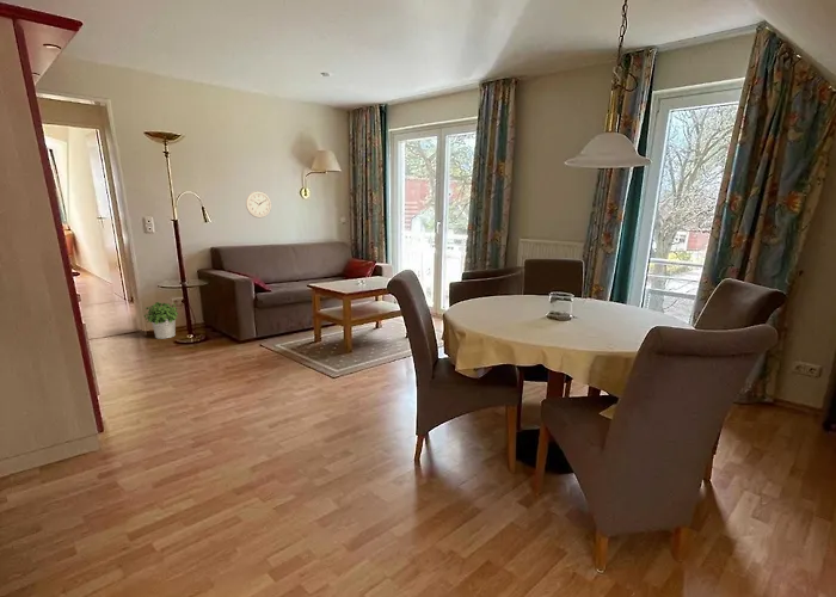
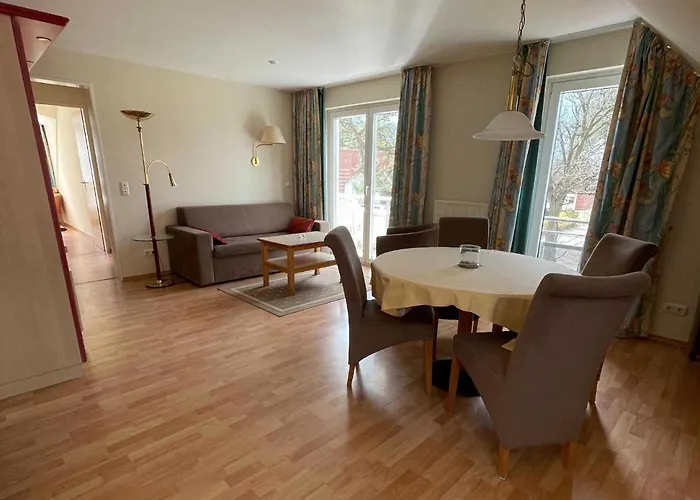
- potted plant [143,301,179,340]
- wall clock [245,190,272,219]
